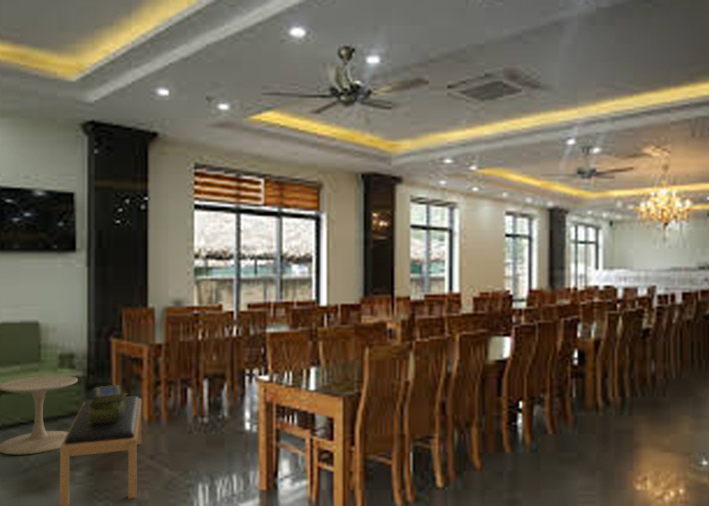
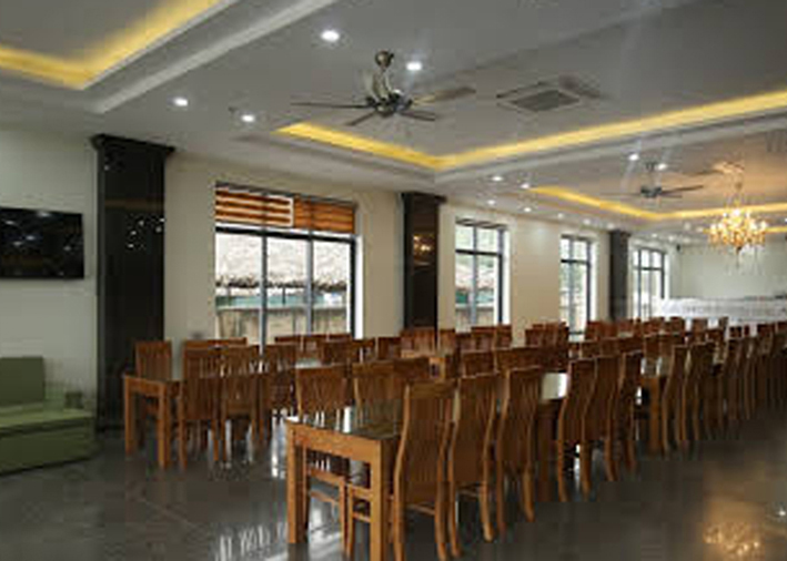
- stack of books [88,384,128,424]
- side table [0,375,79,456]
- bench [59,395,142,506]
